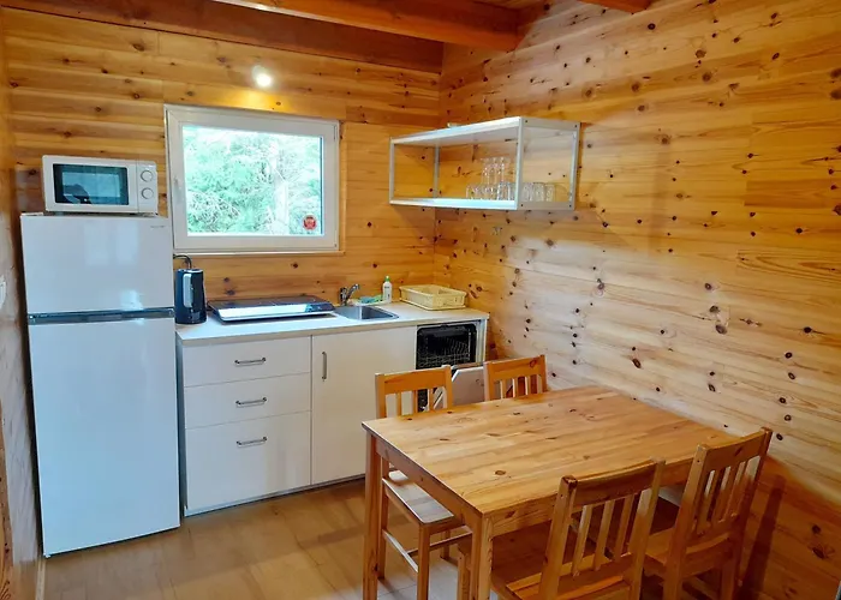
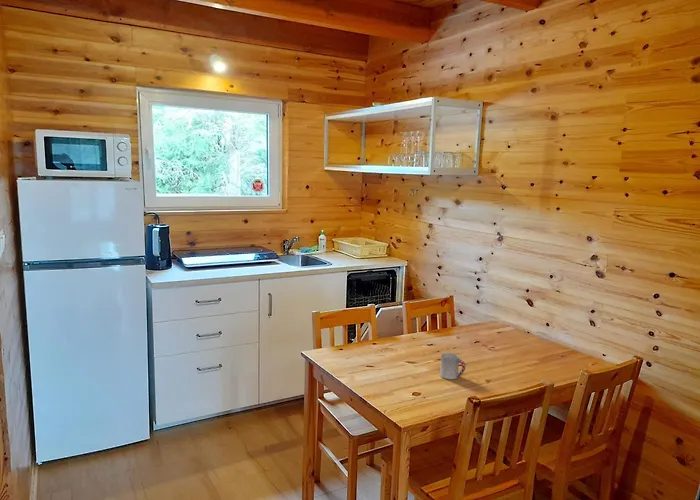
+ cup [439,352,467,380]
